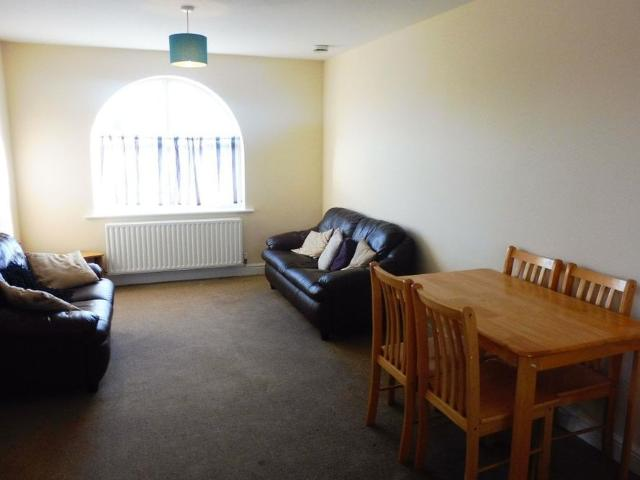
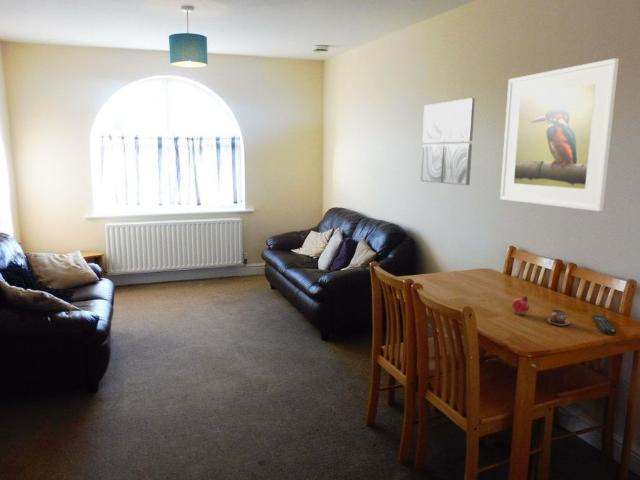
+ remote control [591,314,617,336]
+ fruit [510,295,530,315]
+ cup [546,309,571,327]
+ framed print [499,57,620,212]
+ wall art [420,97,476,186]
